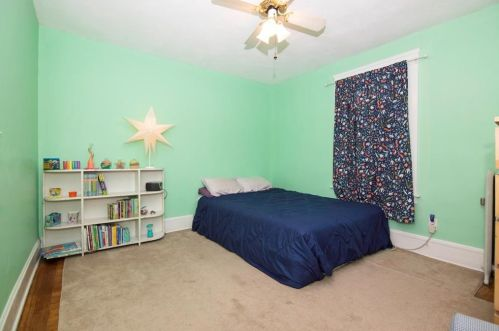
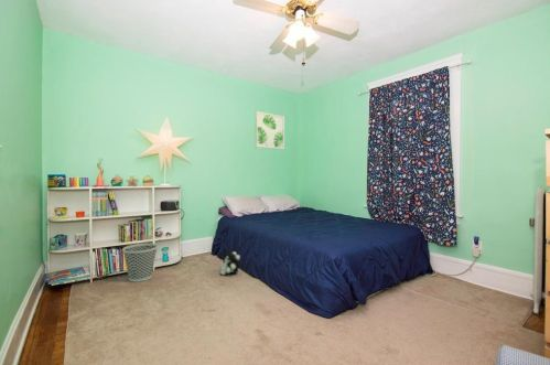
+ plush toy [219,250,241,276]
+ wastebasket [121,243,159,282]
+ wall art [255,110,285,151]
